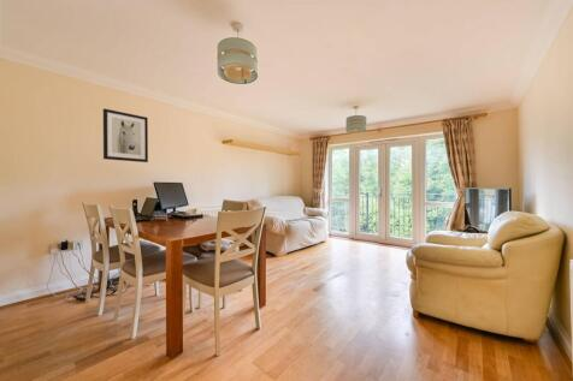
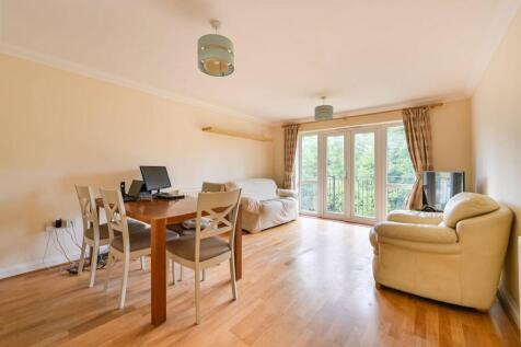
- wall art [102,107,149,163]
